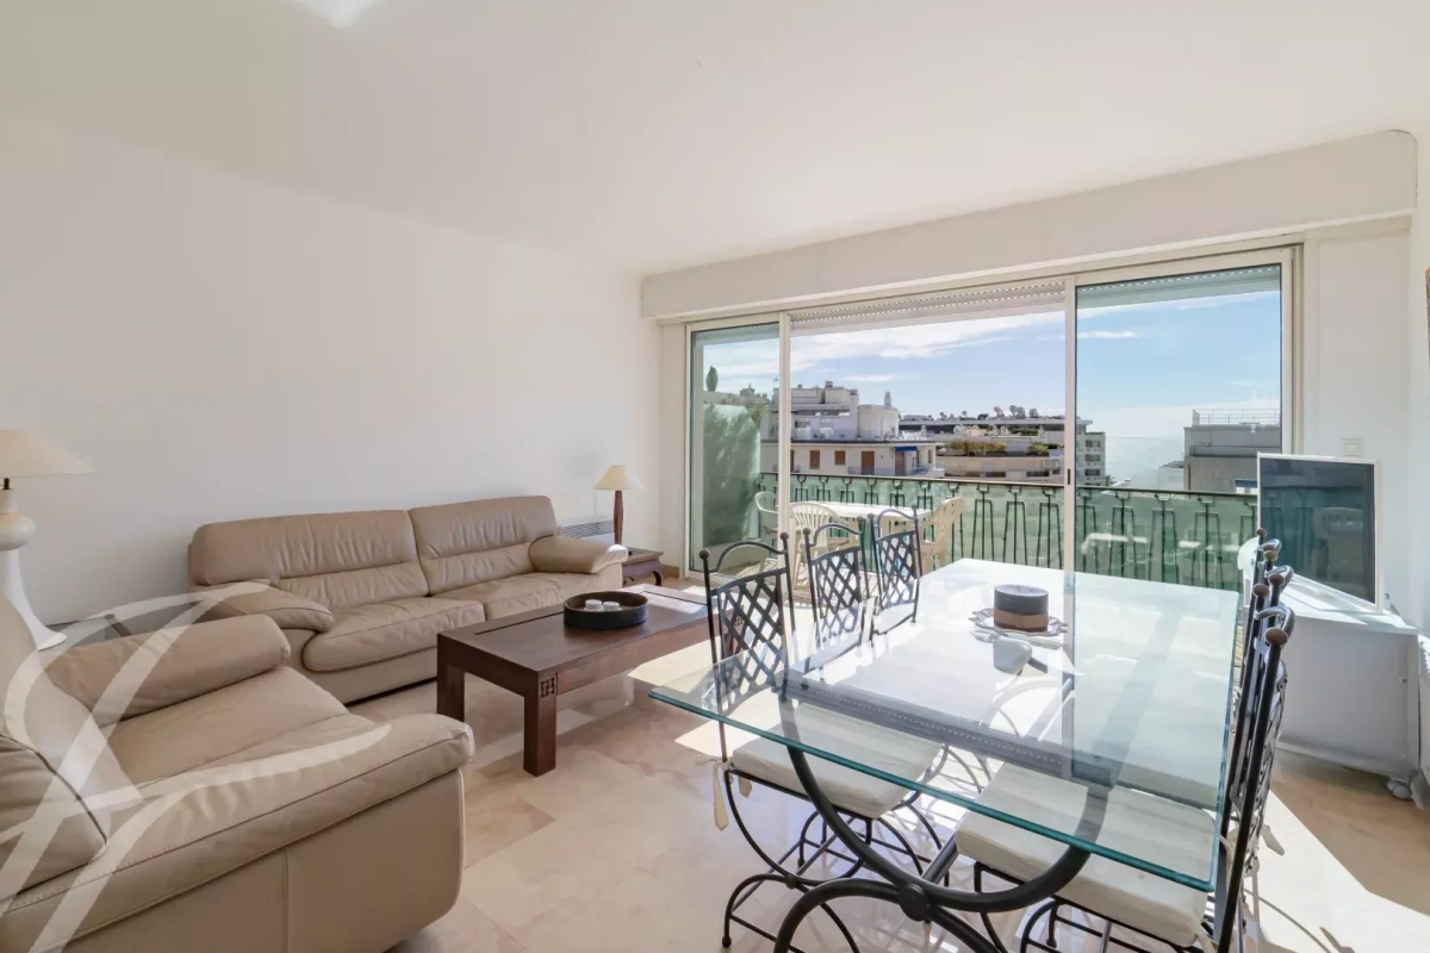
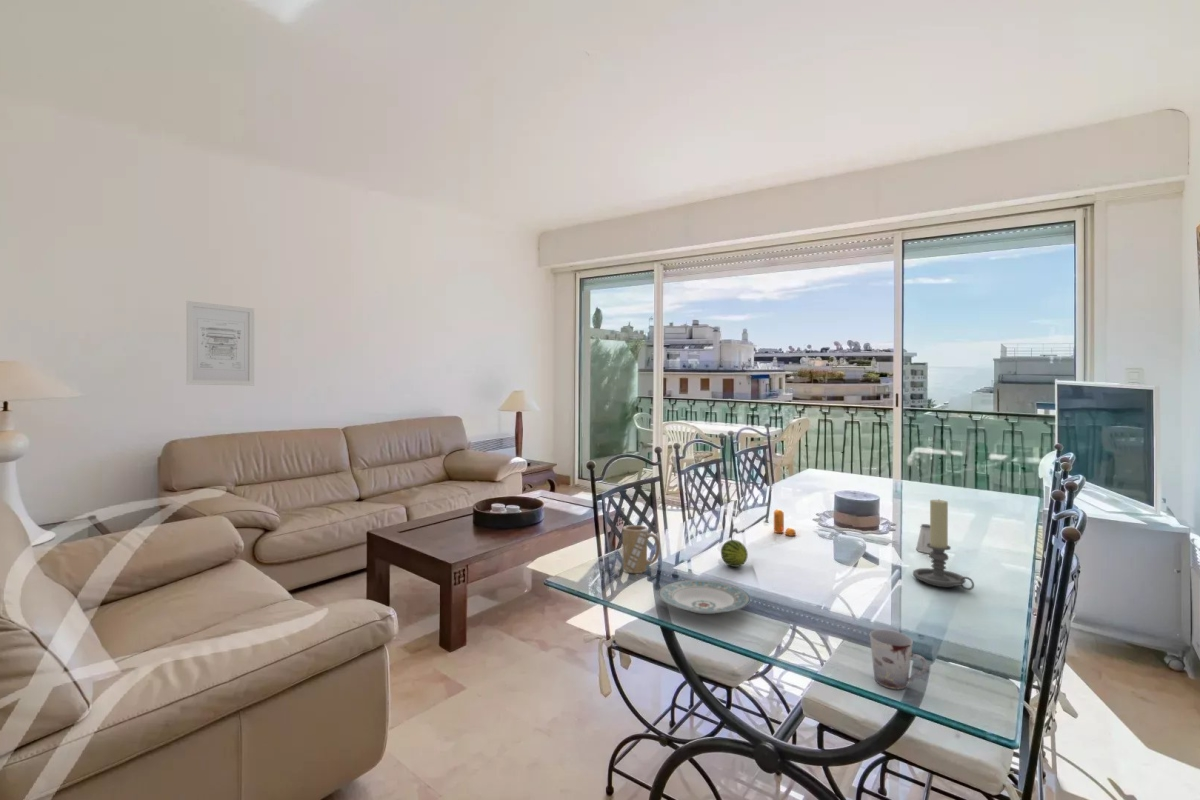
+ saltshaker [915,523,933,554]
+ candle holder [912,499,975,591]
+ plate [657,579,751,615]
+ fruit [720,539,749,568]
+ mug [621,524,661,574]
+ pepper shaker [773,508,797,537]
+ wall art [186,300,255,387]
+ cup [869,629,928,690]
